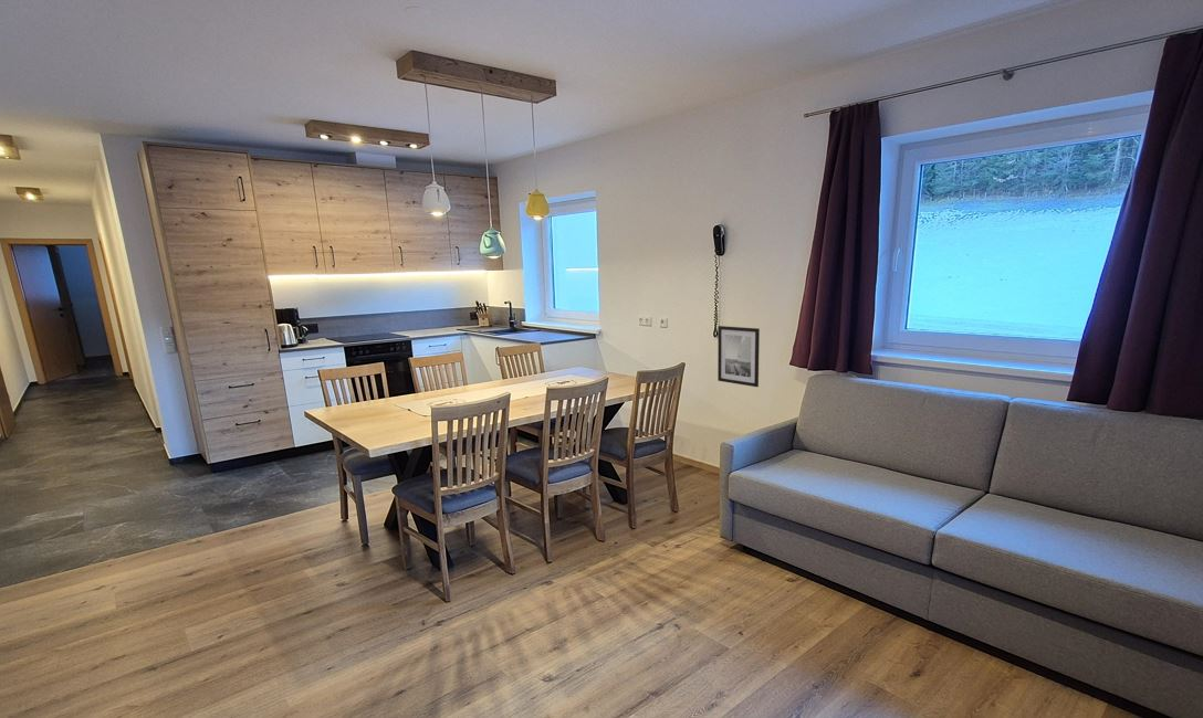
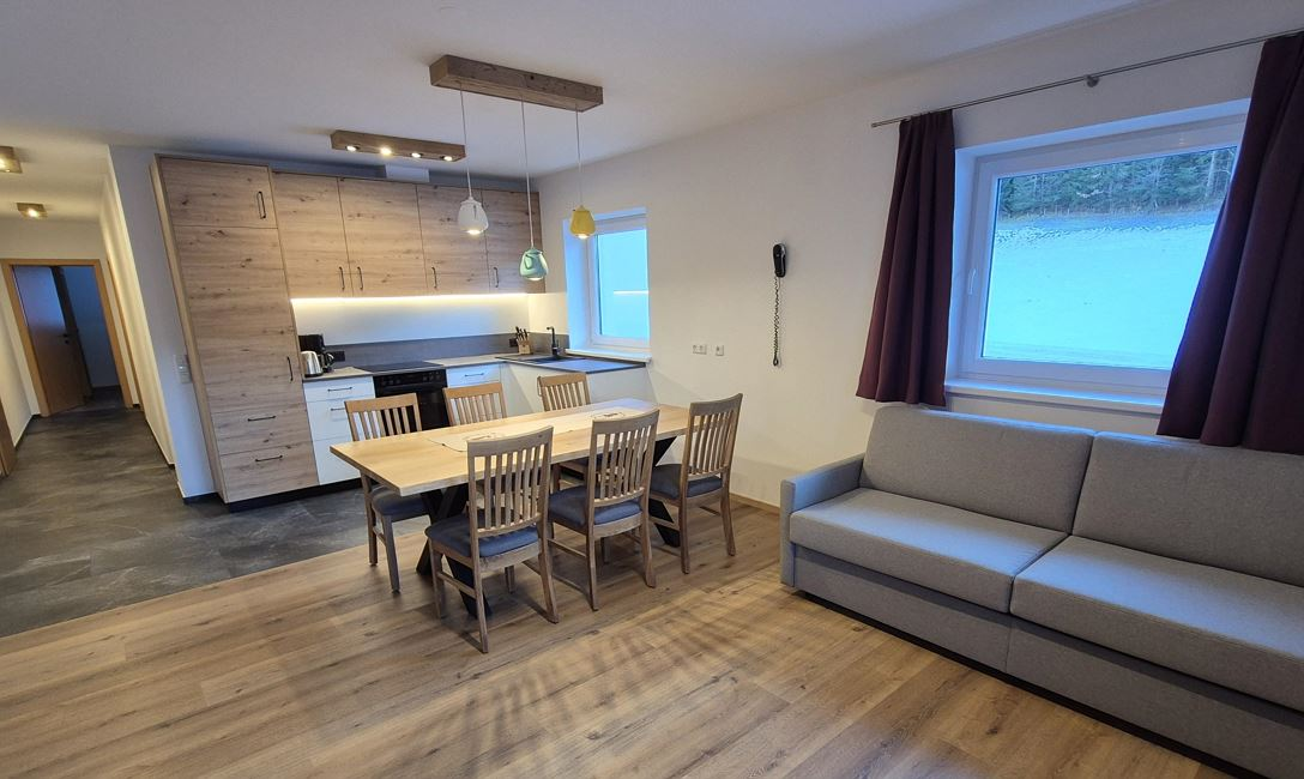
- wall art [716,325,761,388]
